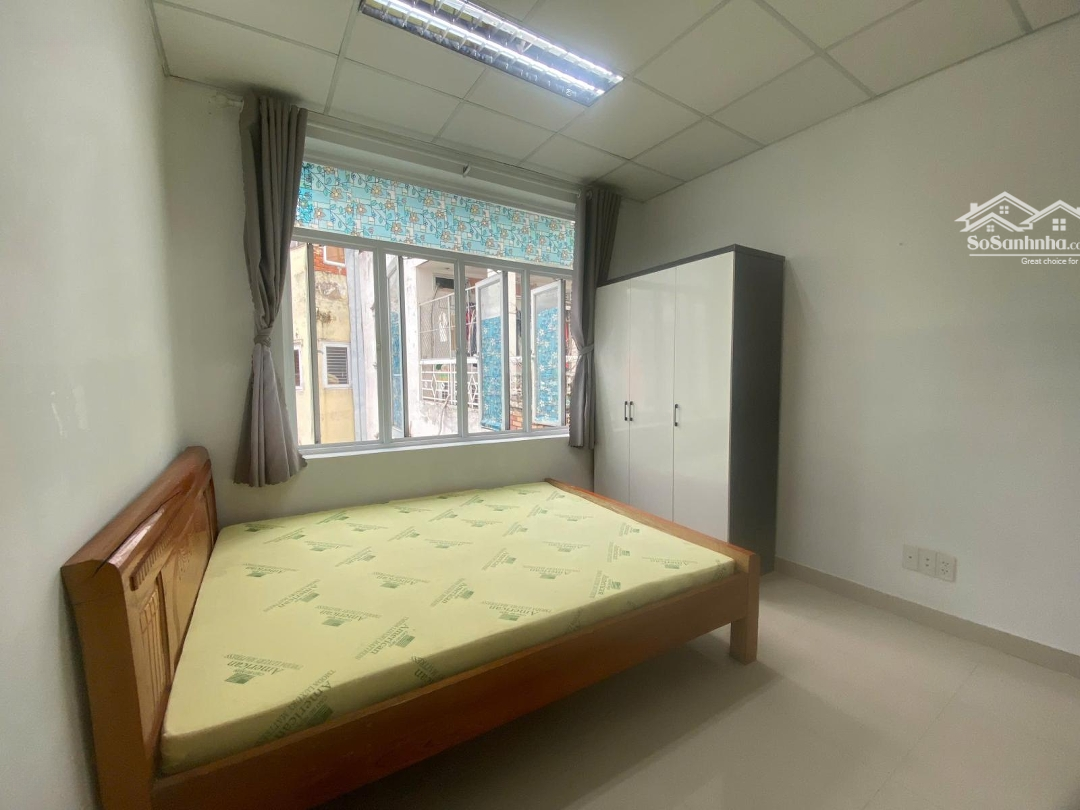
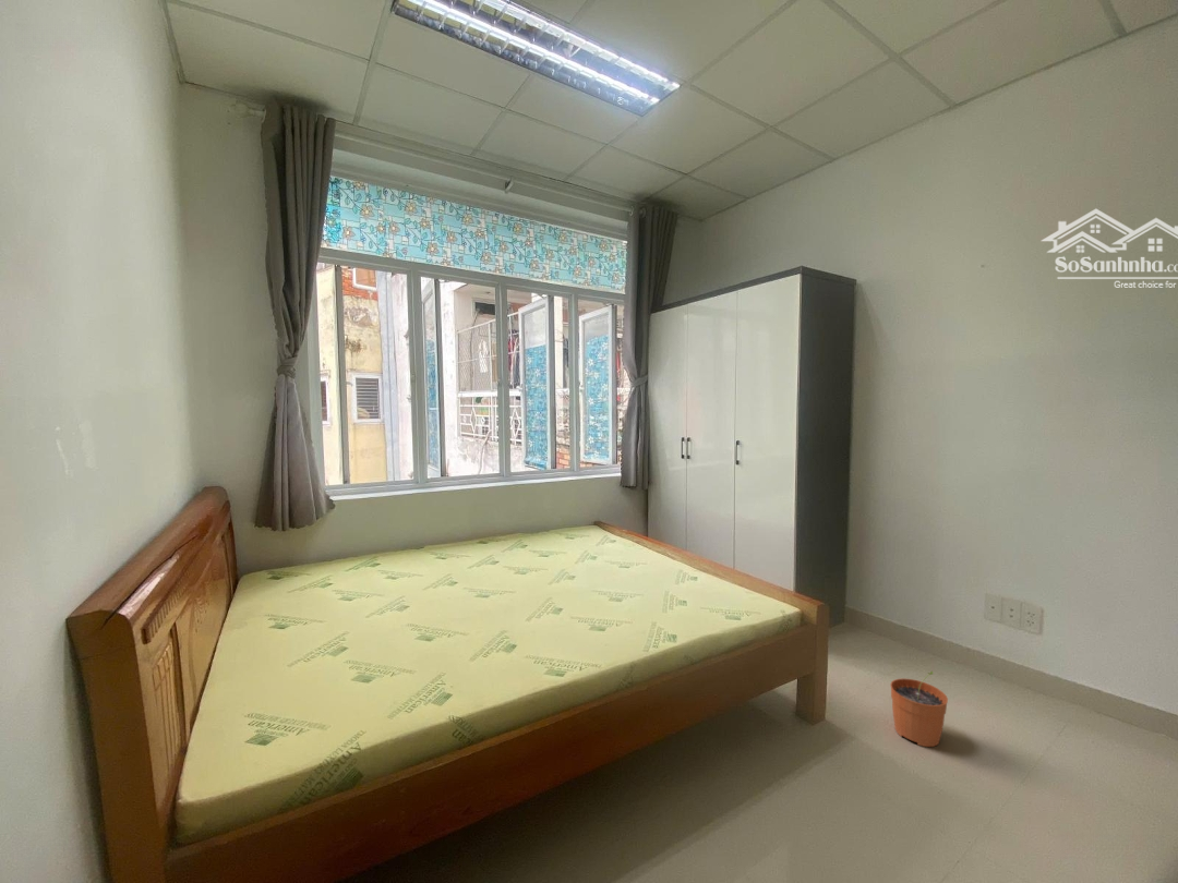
+ plant pot [889,670,949,748]
